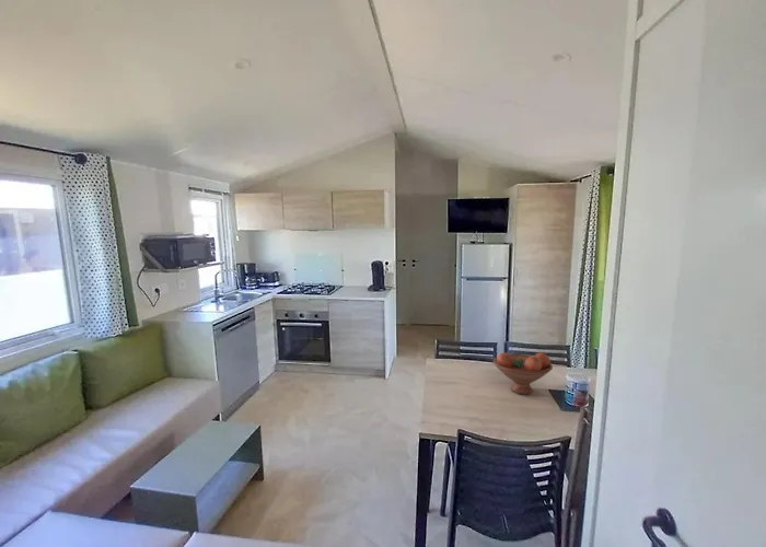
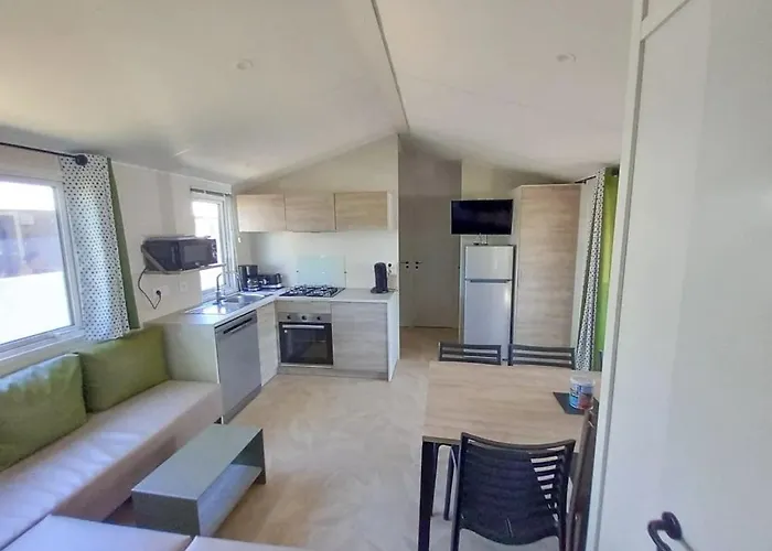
- fruit bowl [492,351,554,396]
